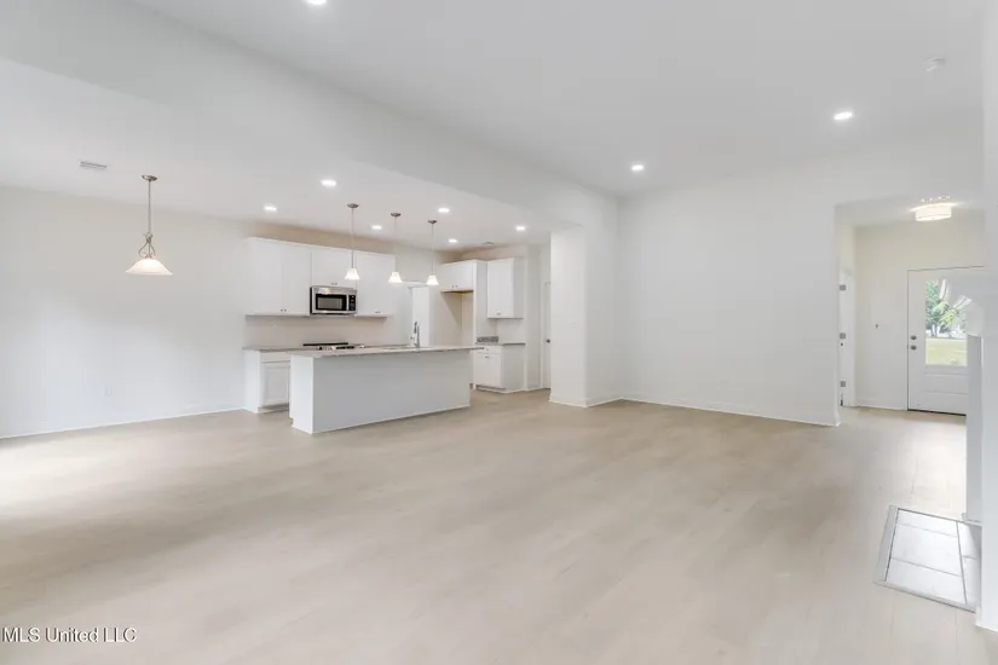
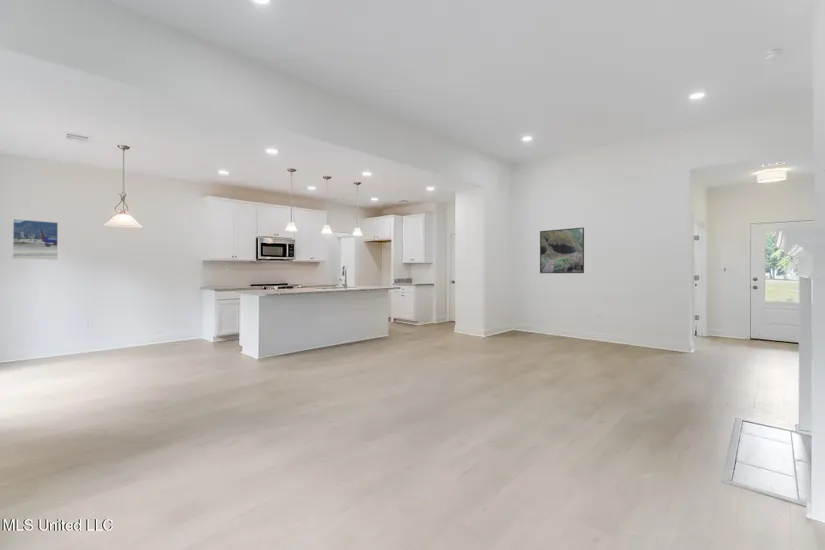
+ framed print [12,218,59,261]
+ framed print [539,227,585,274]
